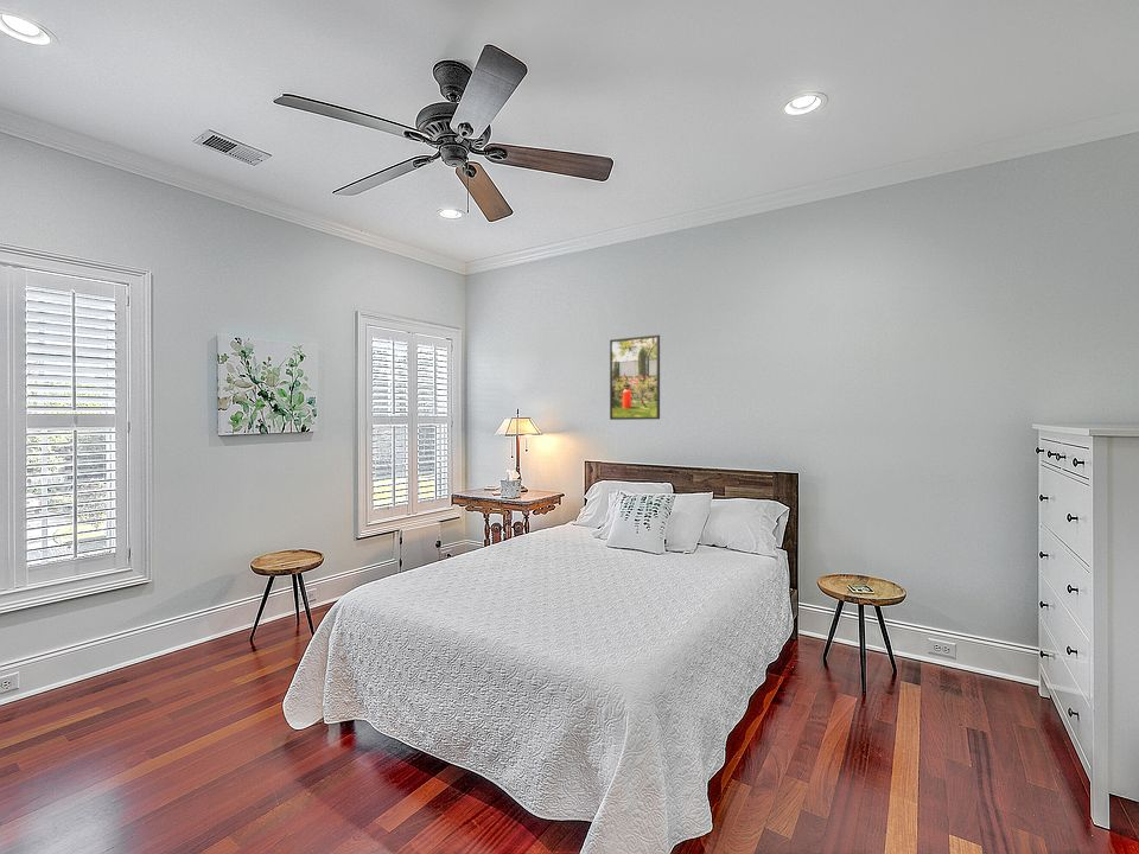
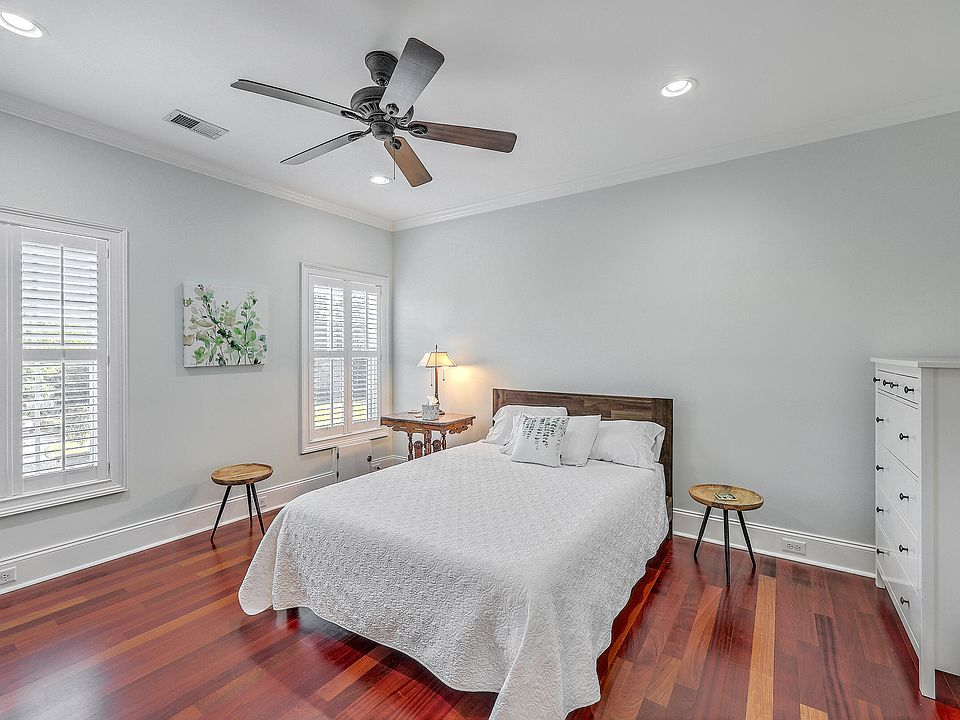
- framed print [609,334,661,421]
